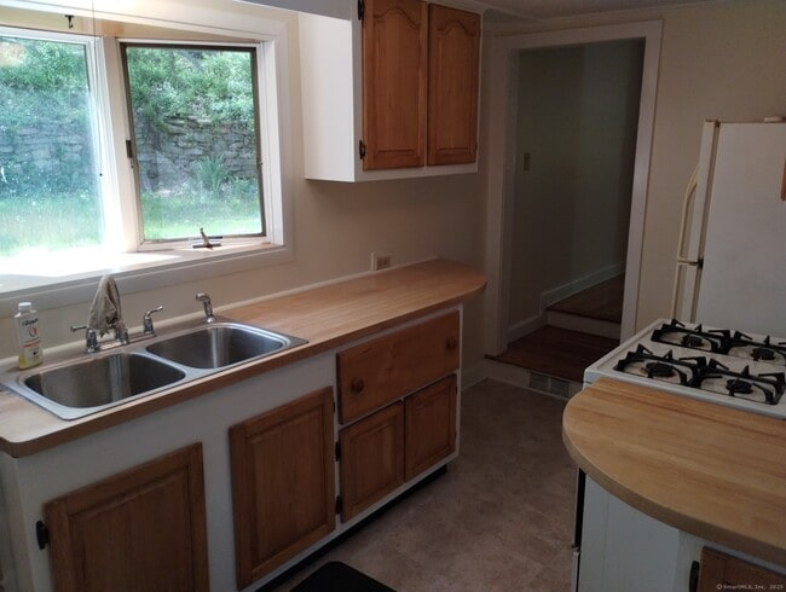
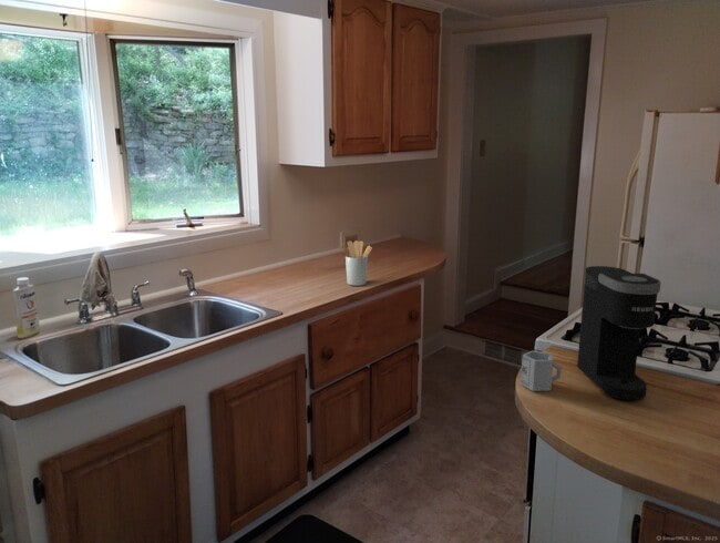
+ cup [520,349,563,392]
+ coffee maker [576,265,662,401]
+ utensil holder [342,239,373,287]
